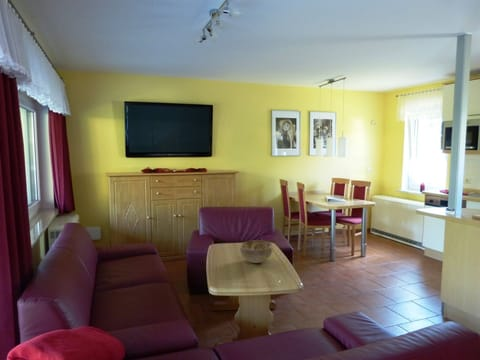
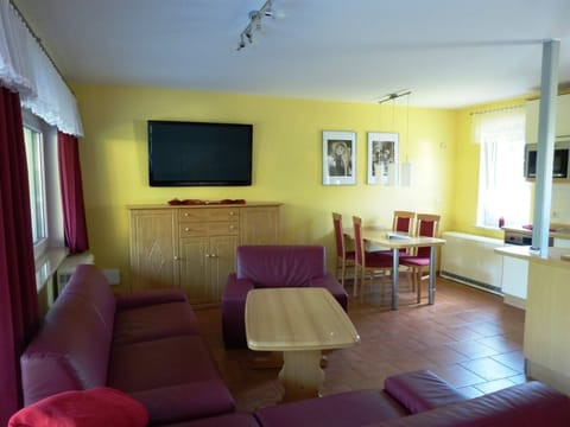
- decorative bowl [239,239,274,264]
